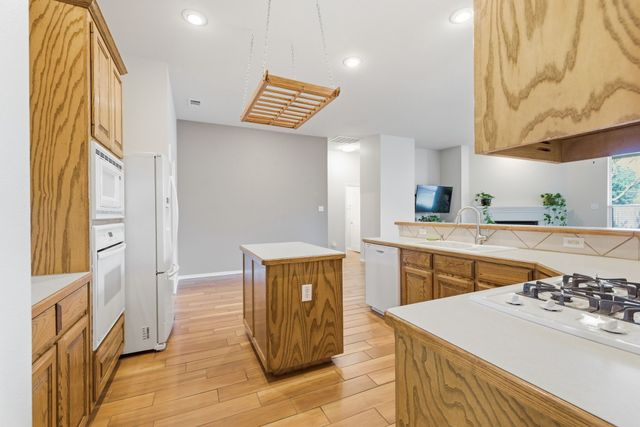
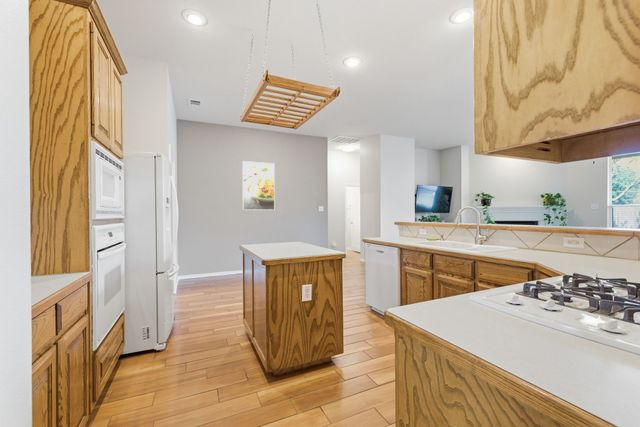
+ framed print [242,160,276,211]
